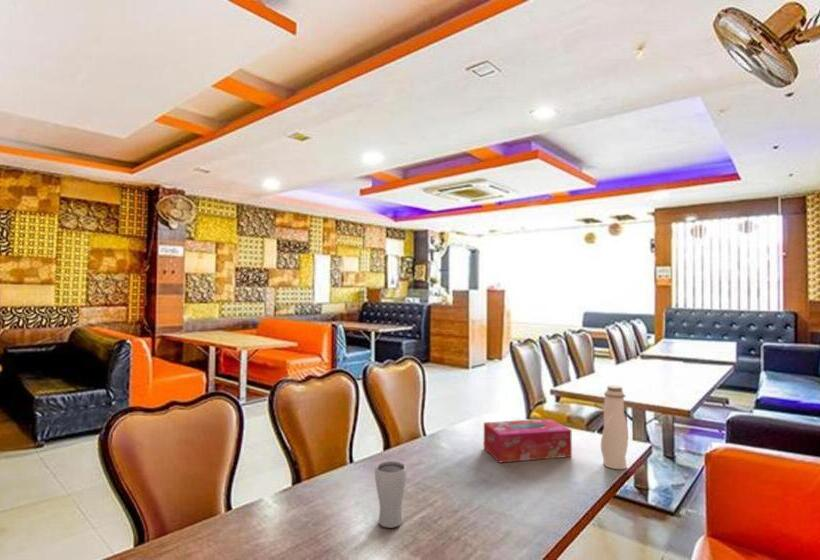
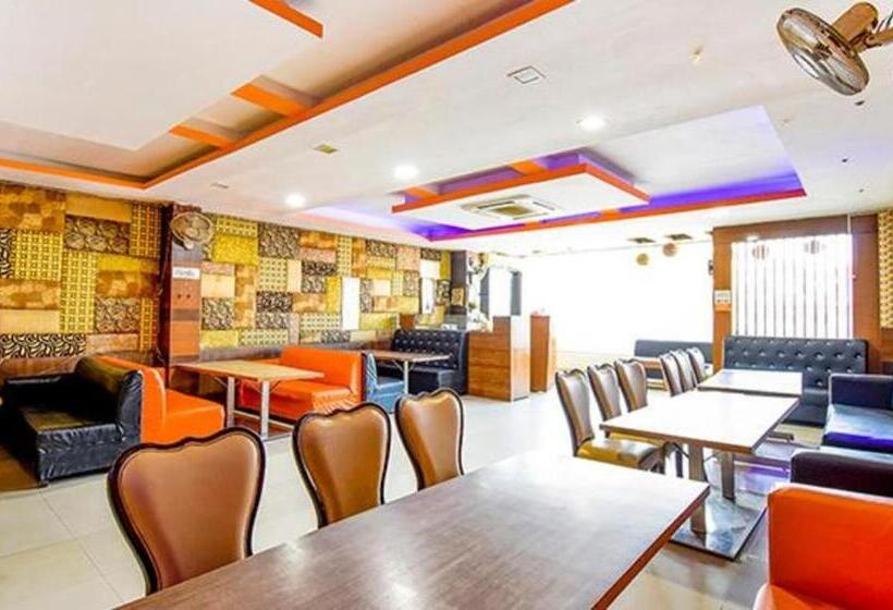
- drinking glass [374,460,408,529]
- water bottle [600,384,629,470]
- tissue box [483,418,573,464]
